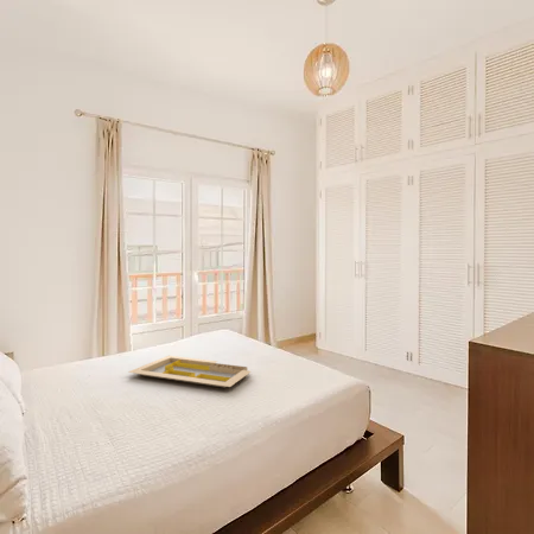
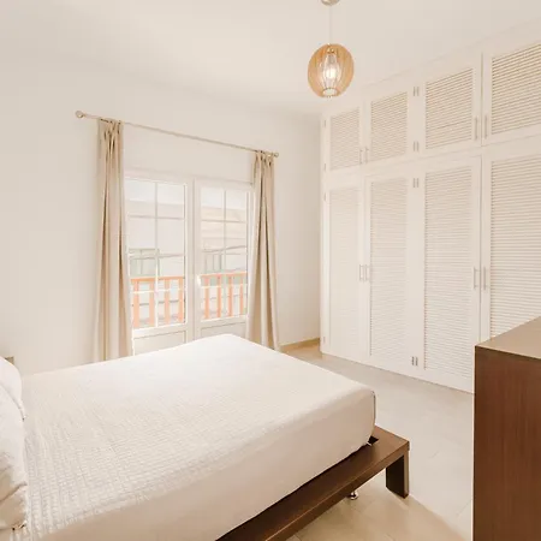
- serving tray [127,355,252,389]
